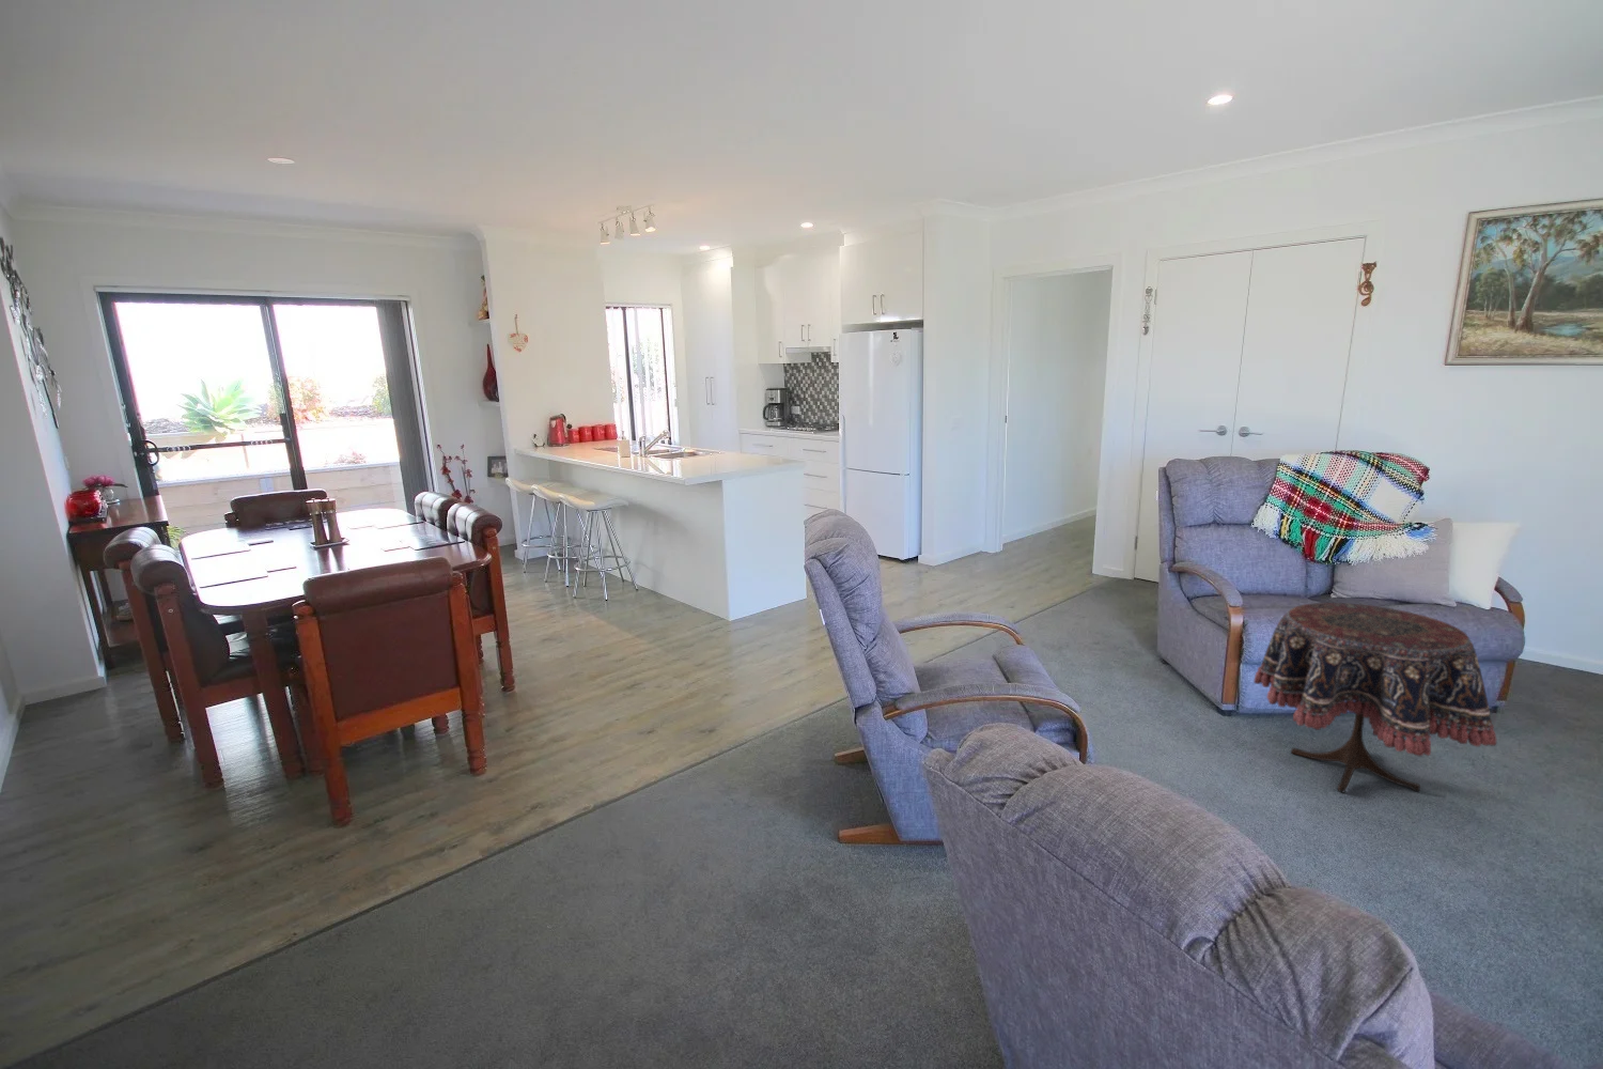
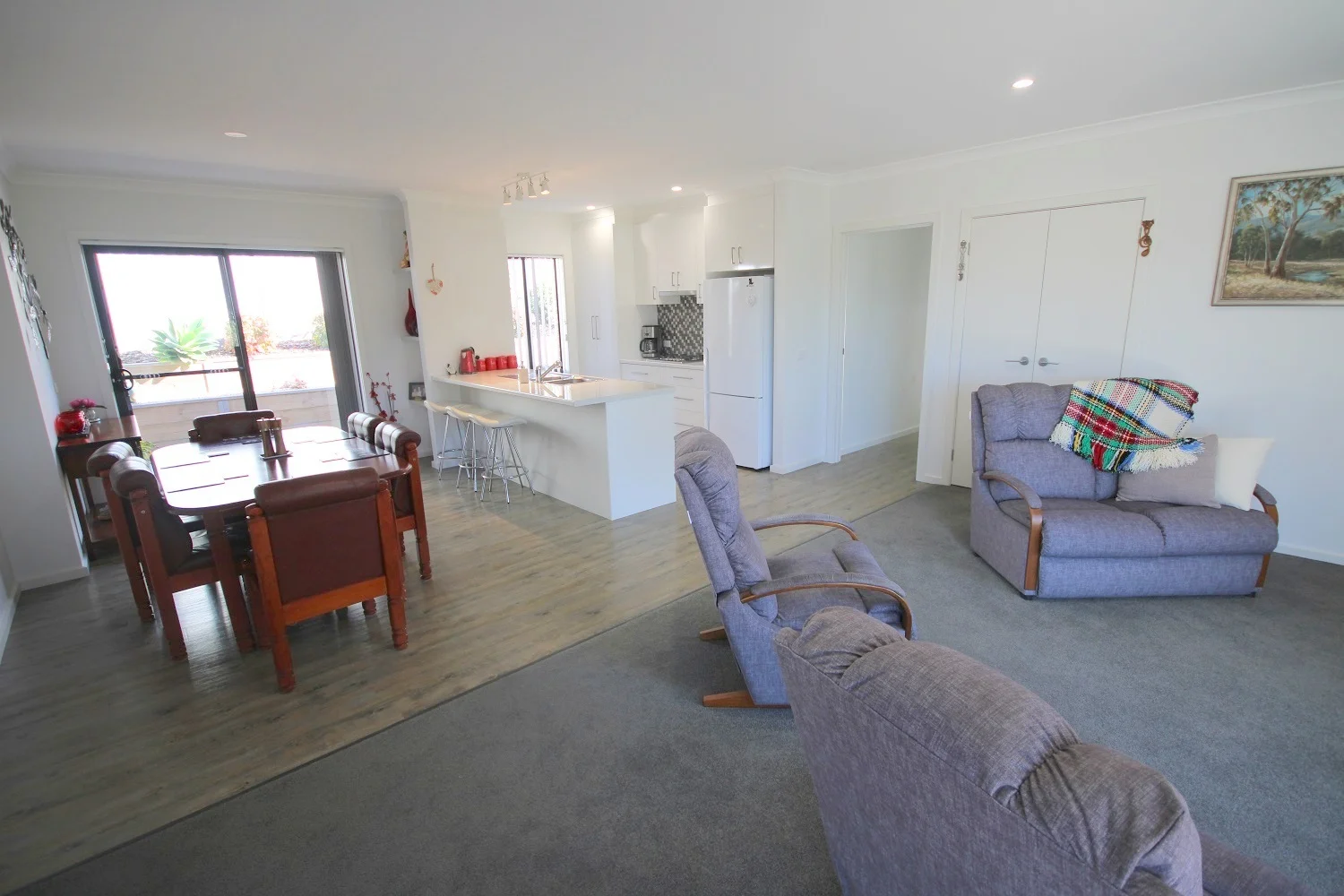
- side table [1252,601,1497,793]
